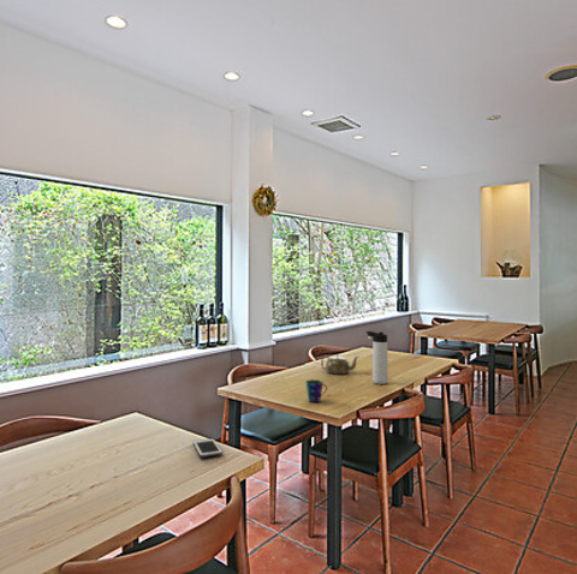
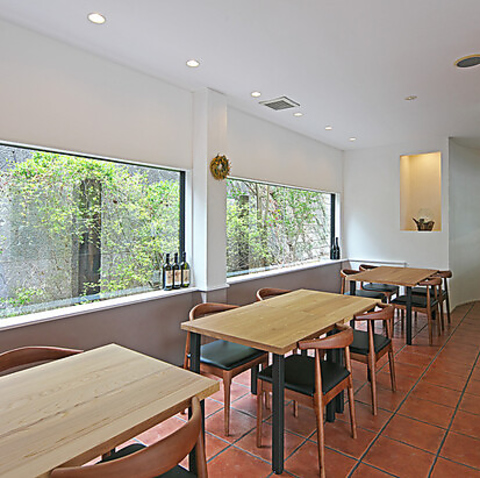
- cell phone [192,437,224,459]
- thermos bottle [365,330,389,385]
- cup [304,378,328,403]
- teapot [320,353,361,375]
